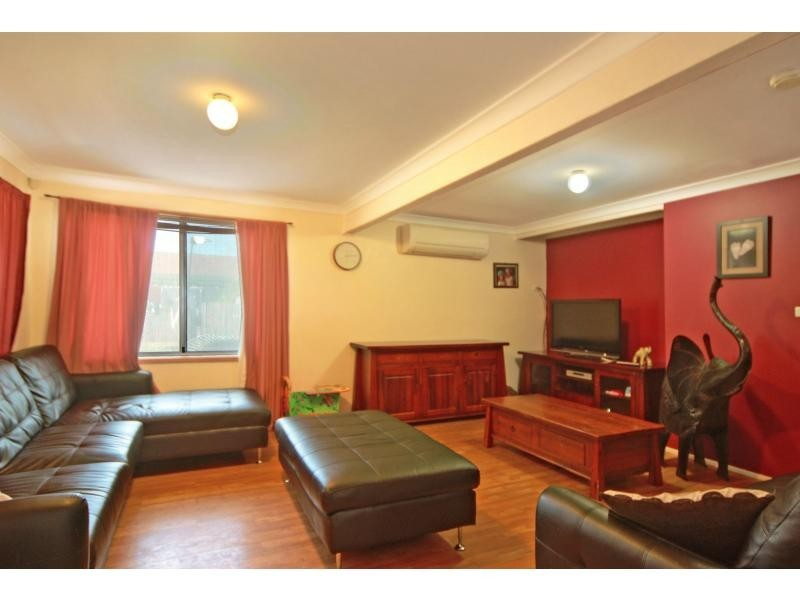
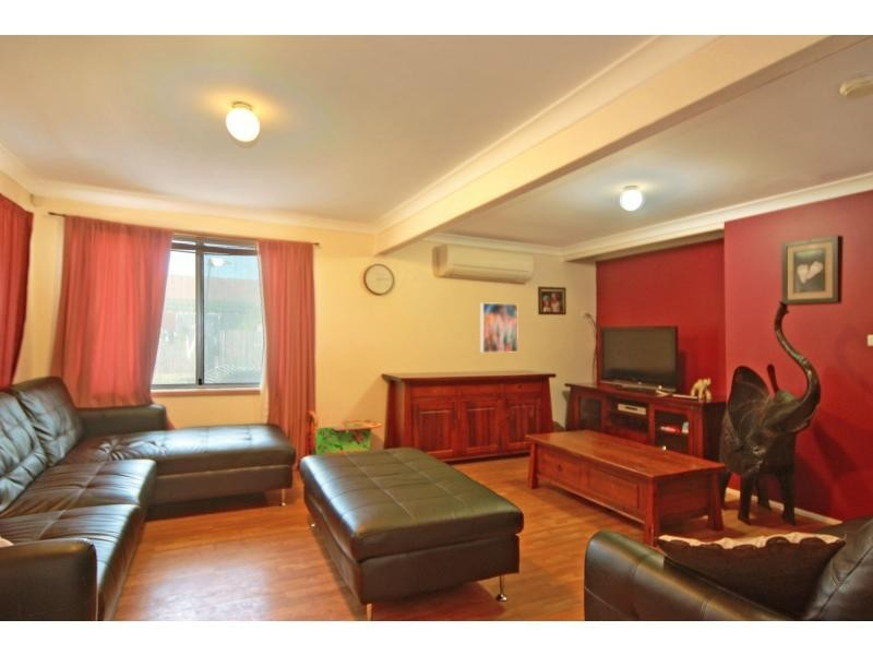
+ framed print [480,301,519,354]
